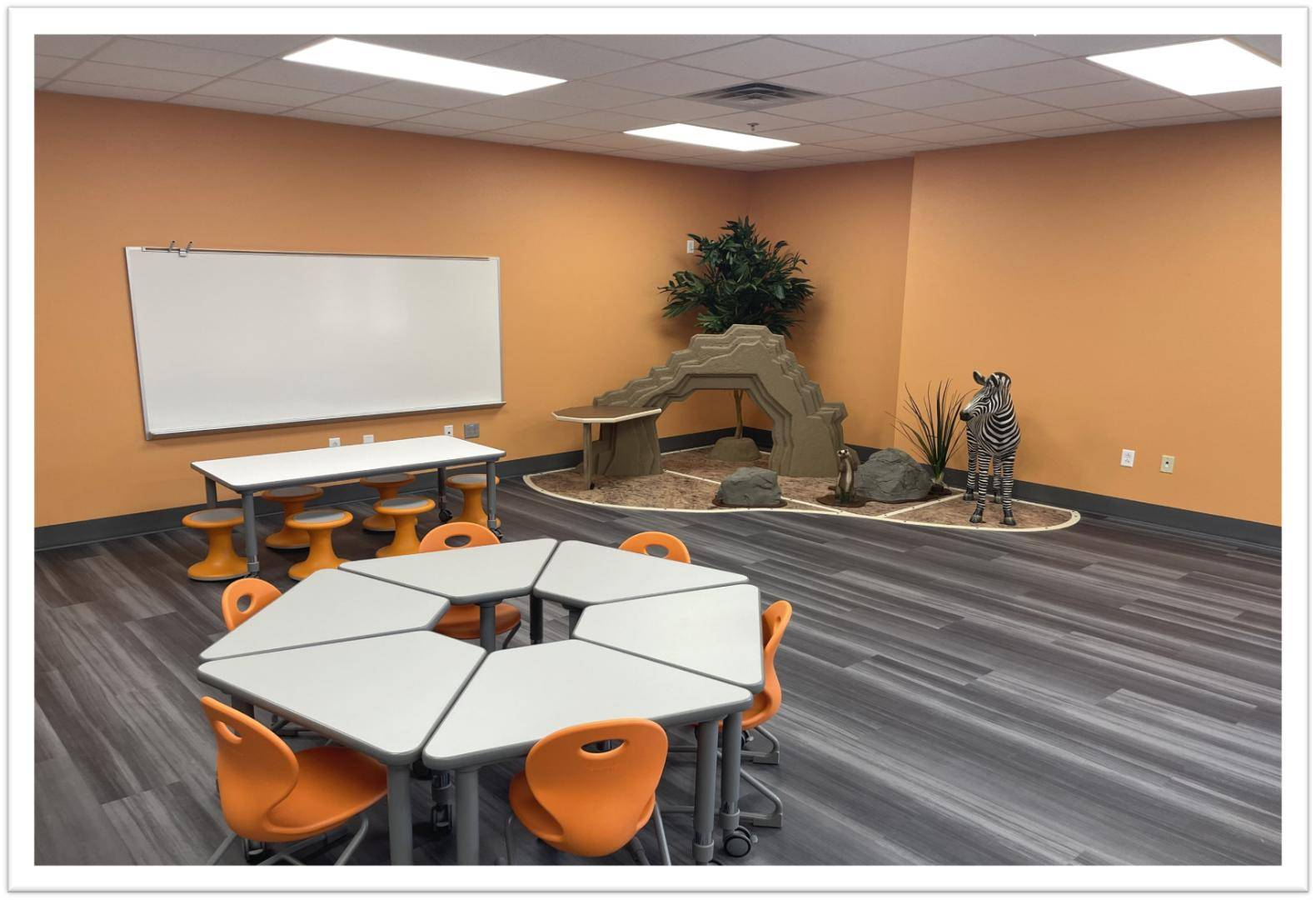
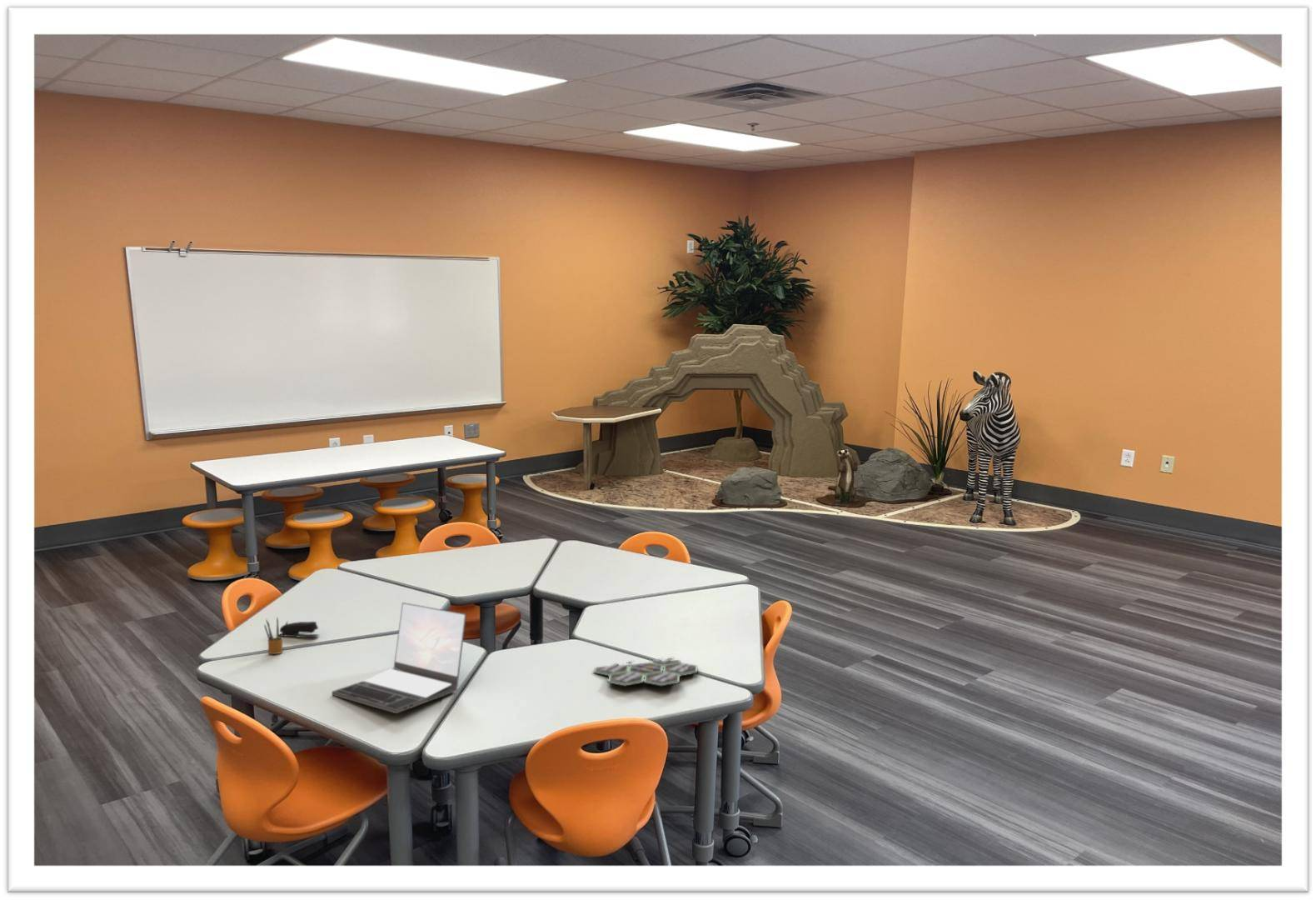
+ board game [593,656,698,687]
+ pencil box [263,617,288,655]
+ stapler [279,621,320,638]
+ laptop [331,602,467,714]
